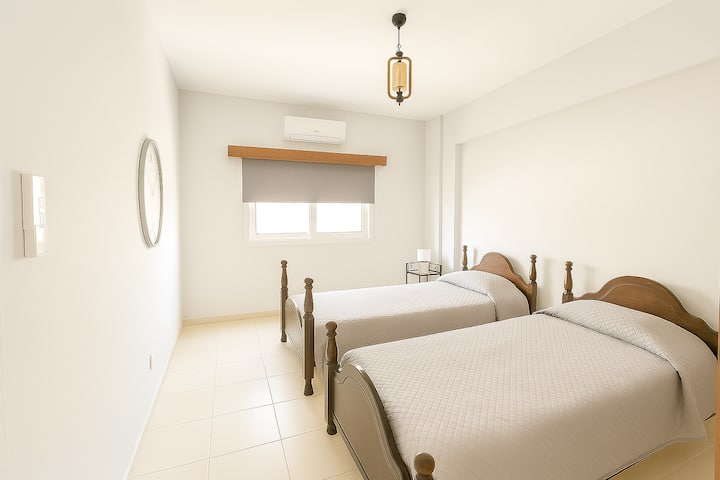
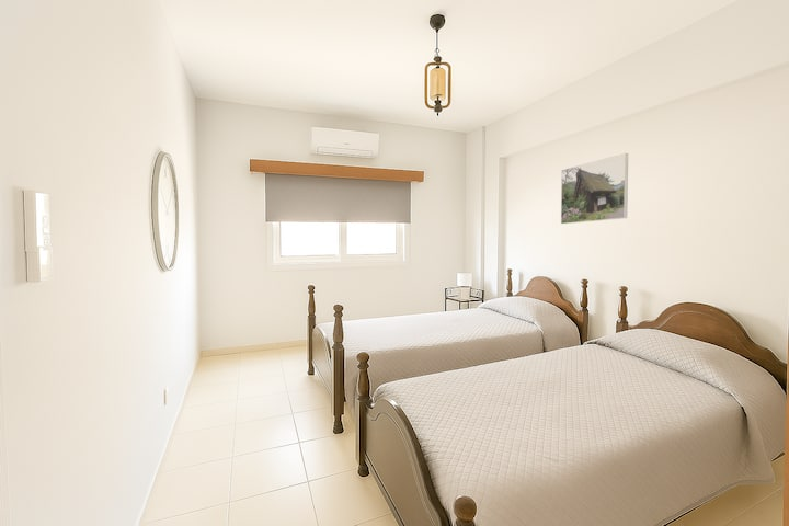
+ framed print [560,152,629,225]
